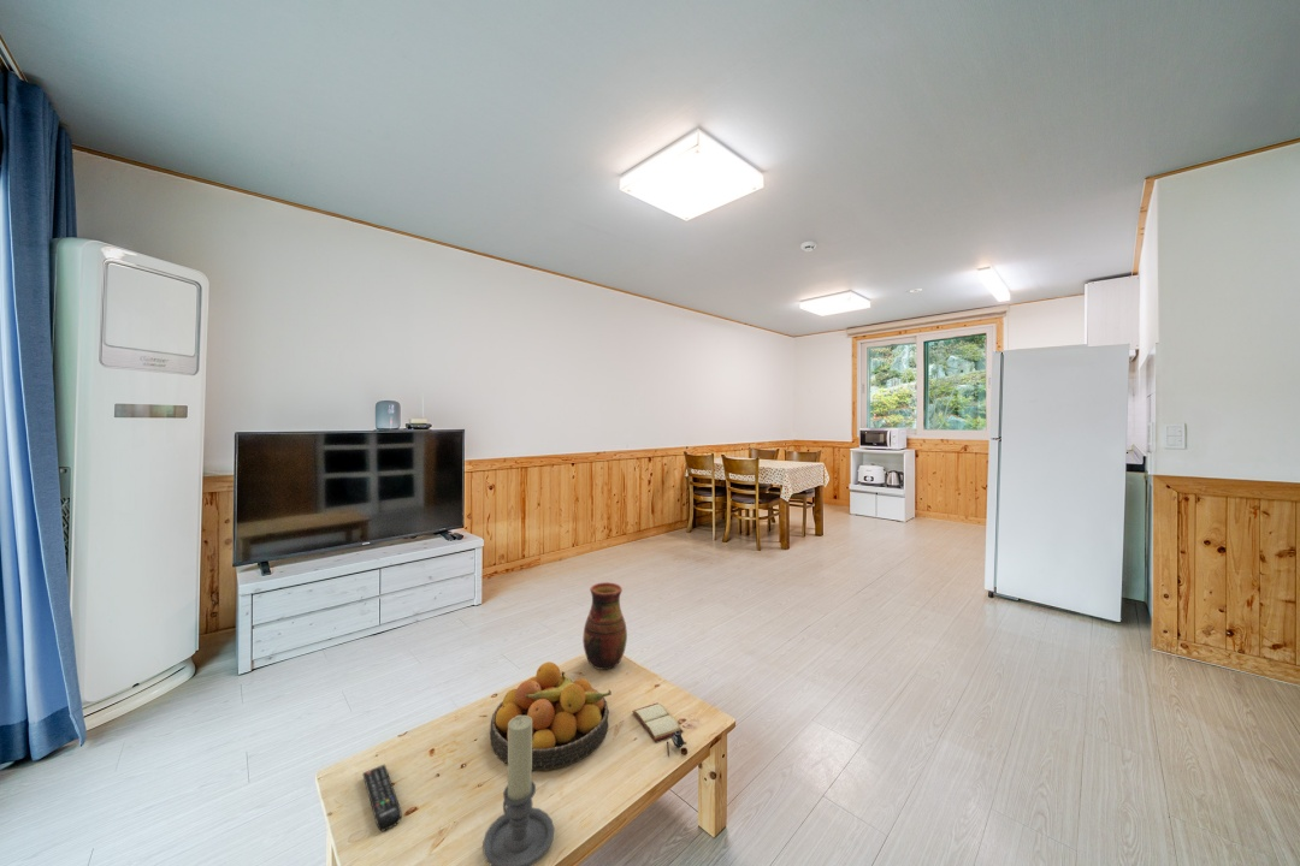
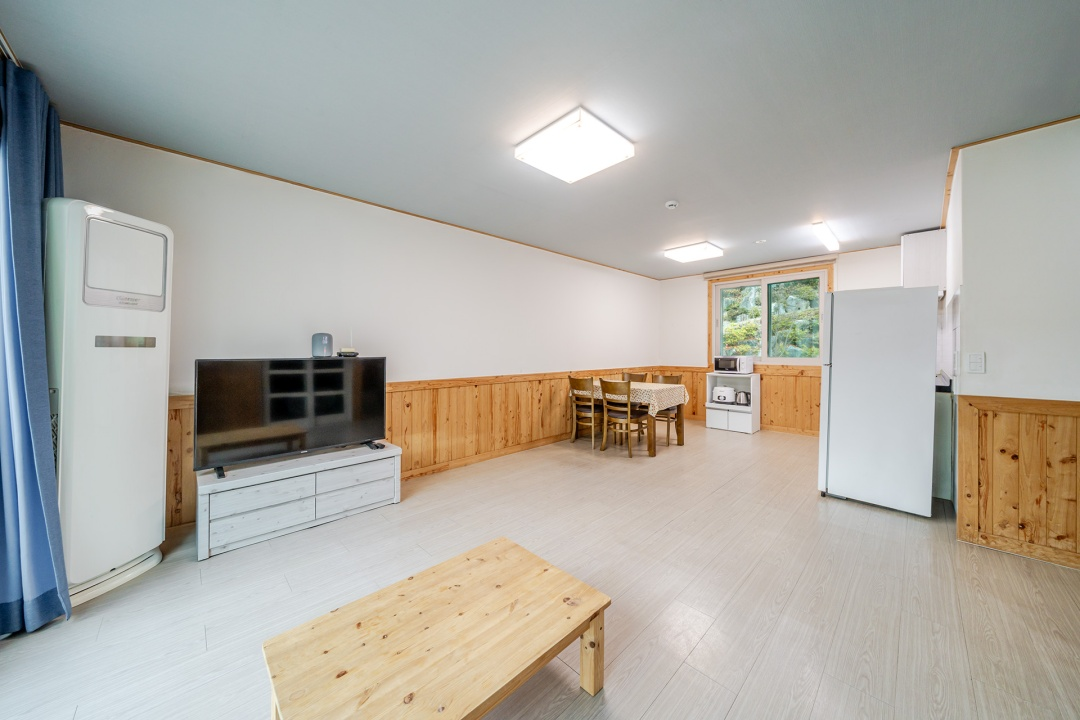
- fruit bowl [489,660,613,772]
- book [631,702,689,758]
- remote control [361,764,403,832]
- candle holder [481,716,555,866]
- vase [581,581,628,671]
